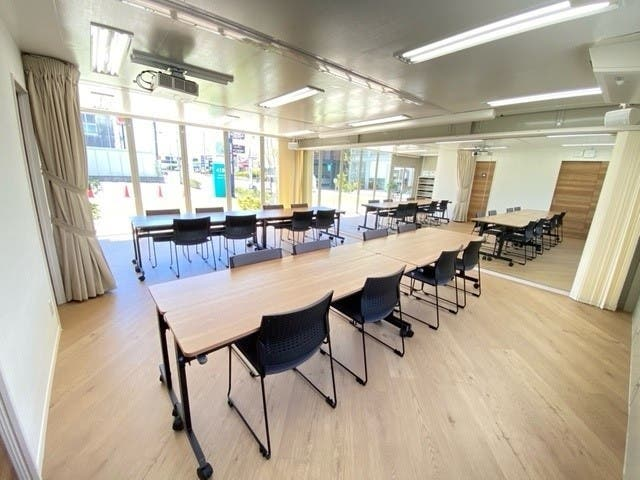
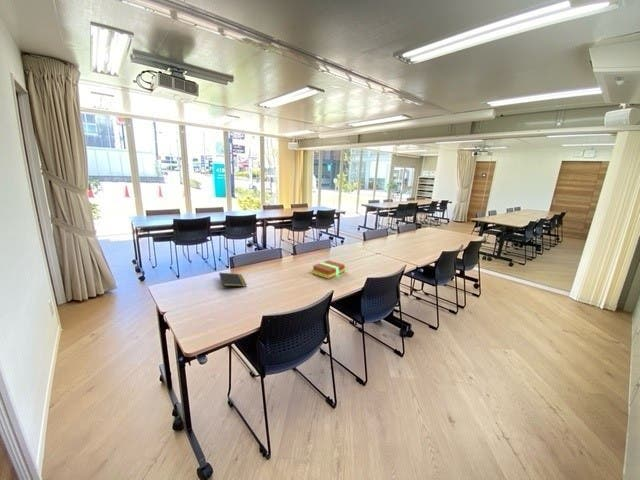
+ book [311,259,346,280]
+ notepad [218,272,247,291]
